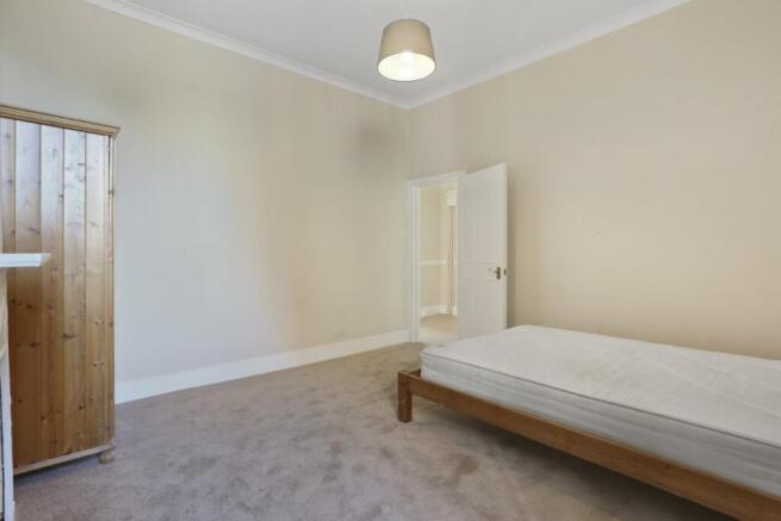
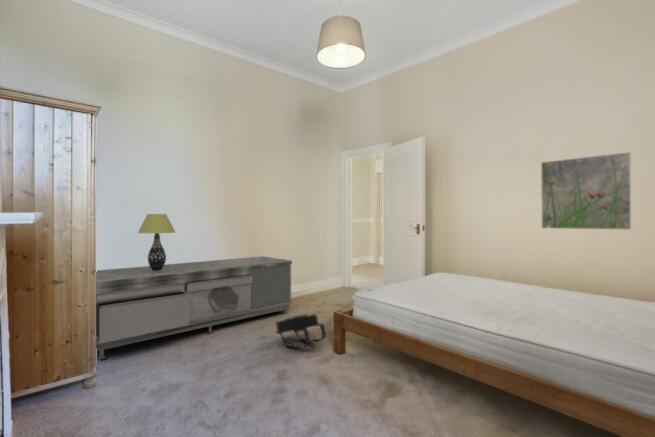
+ sideboard [95,255,293,360]
+ table lamp [137,213,176,271]
+ backpack [274,313,327,350]
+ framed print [540,151,632,231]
